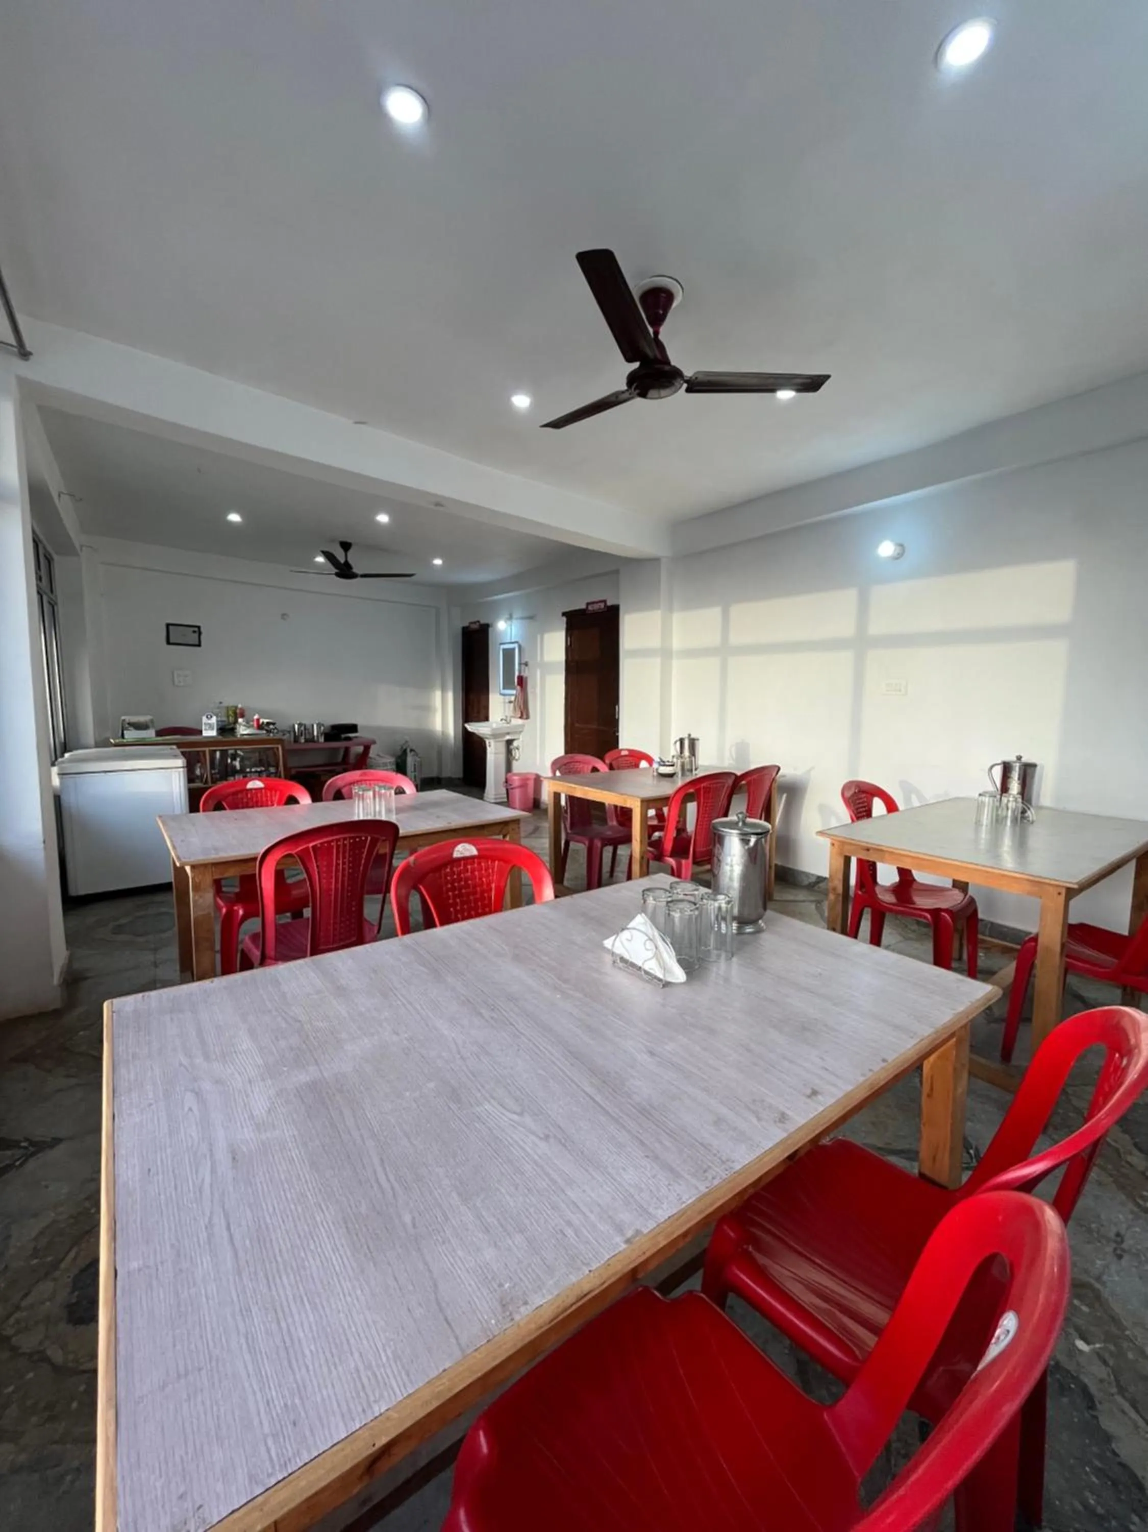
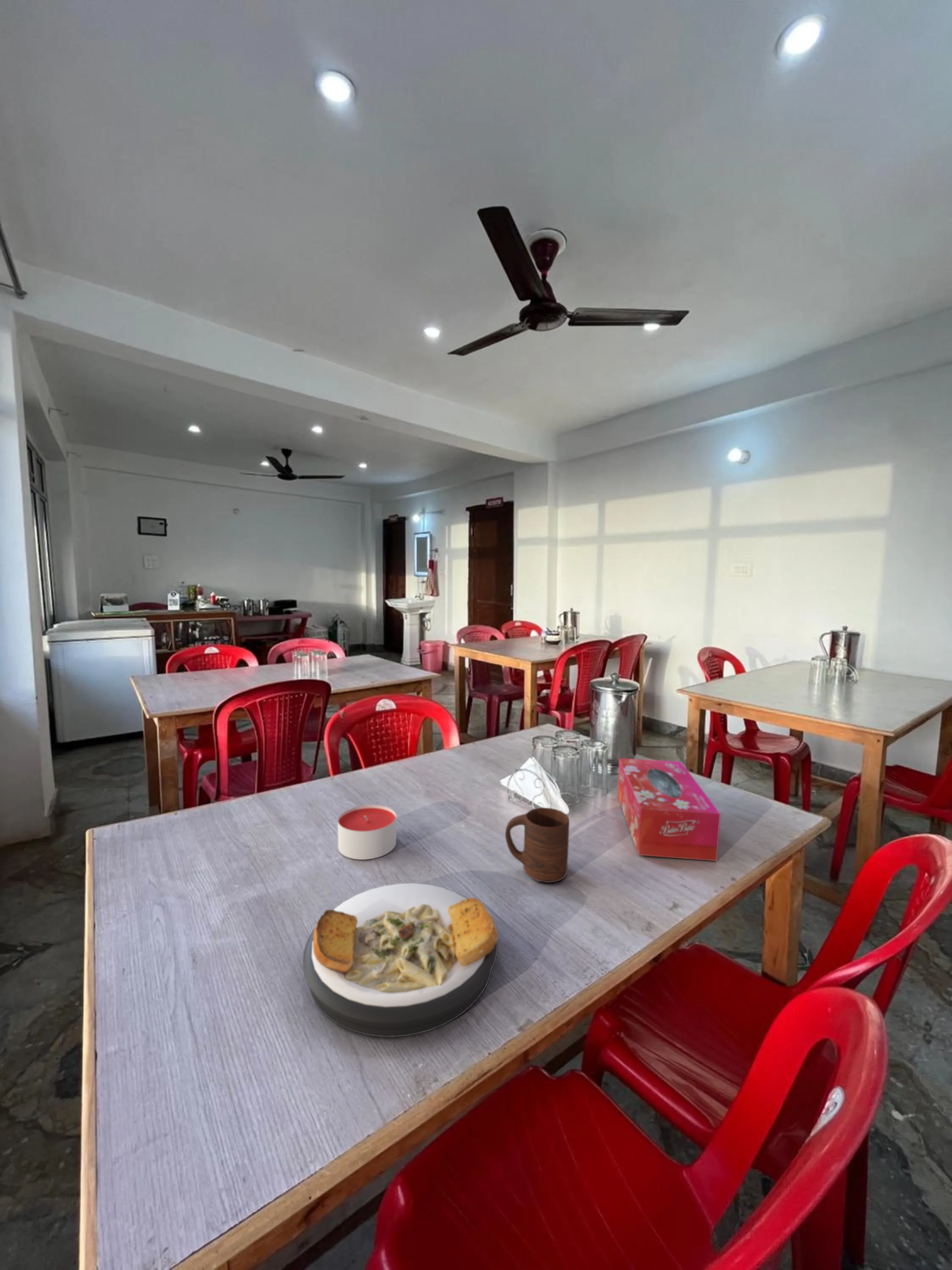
+ plate [302,883,499,1038]
+ candle [337,805,396,860]
+ cup [505,807,570,883]
+ tissue box [617,758,721,861]
